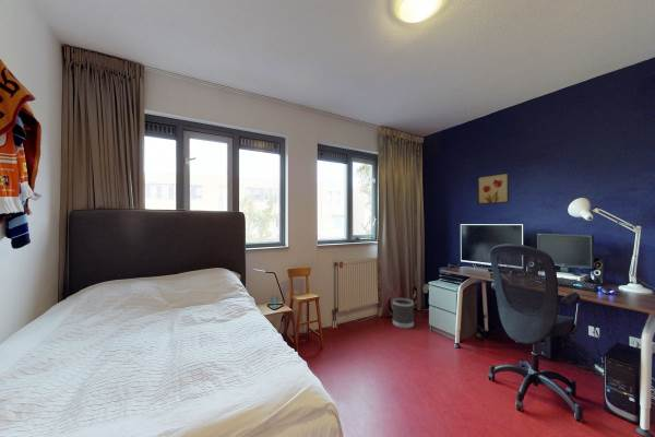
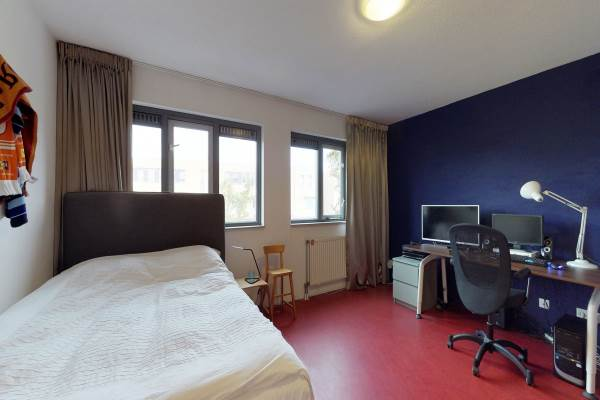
- wastebasket [392,297,415,330]
- wall art [476,172,510,205]
